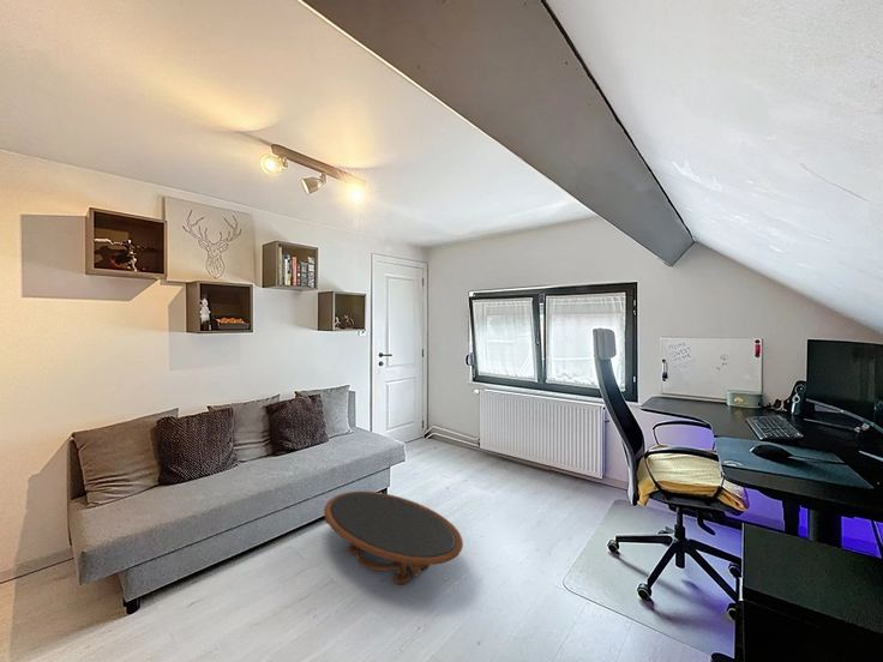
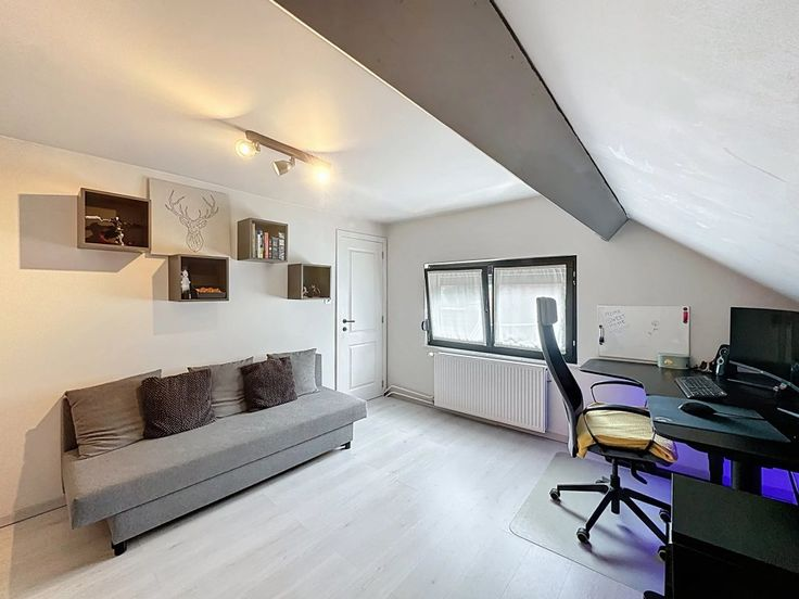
- coffee table [323,491,464,585]
